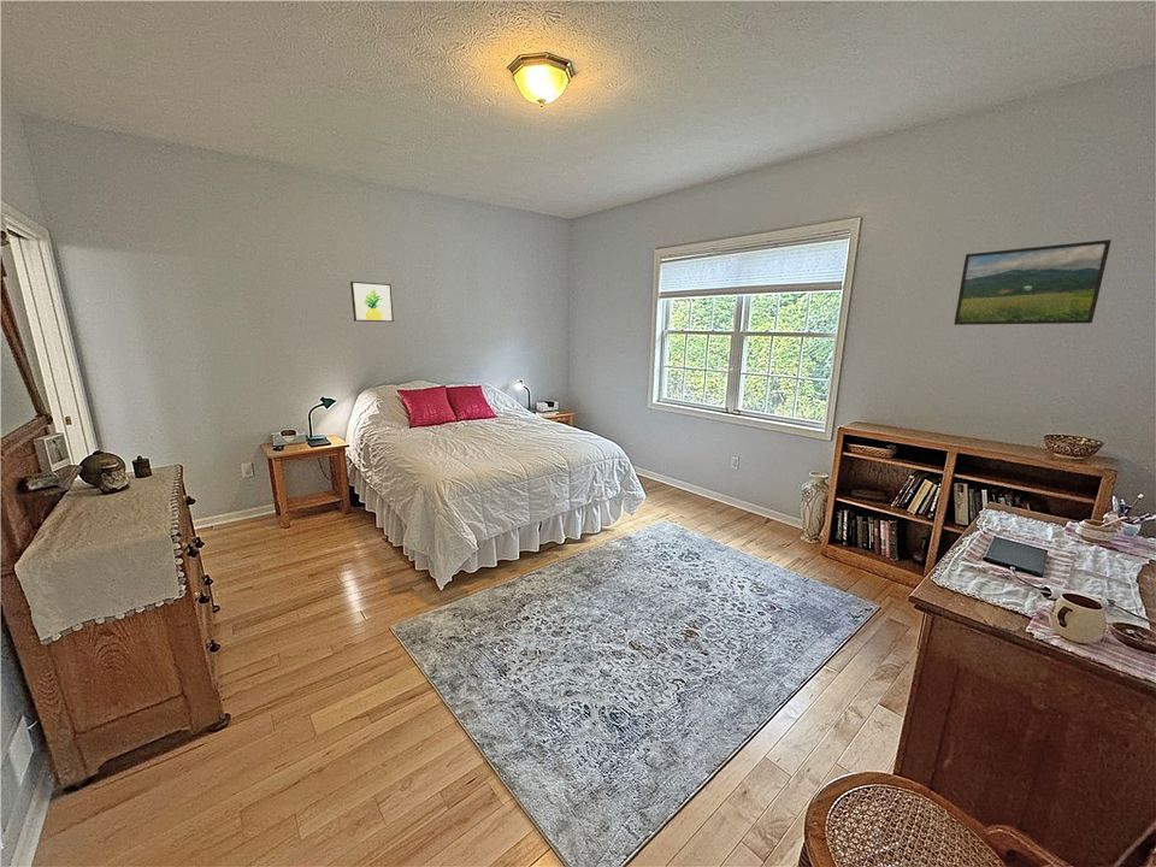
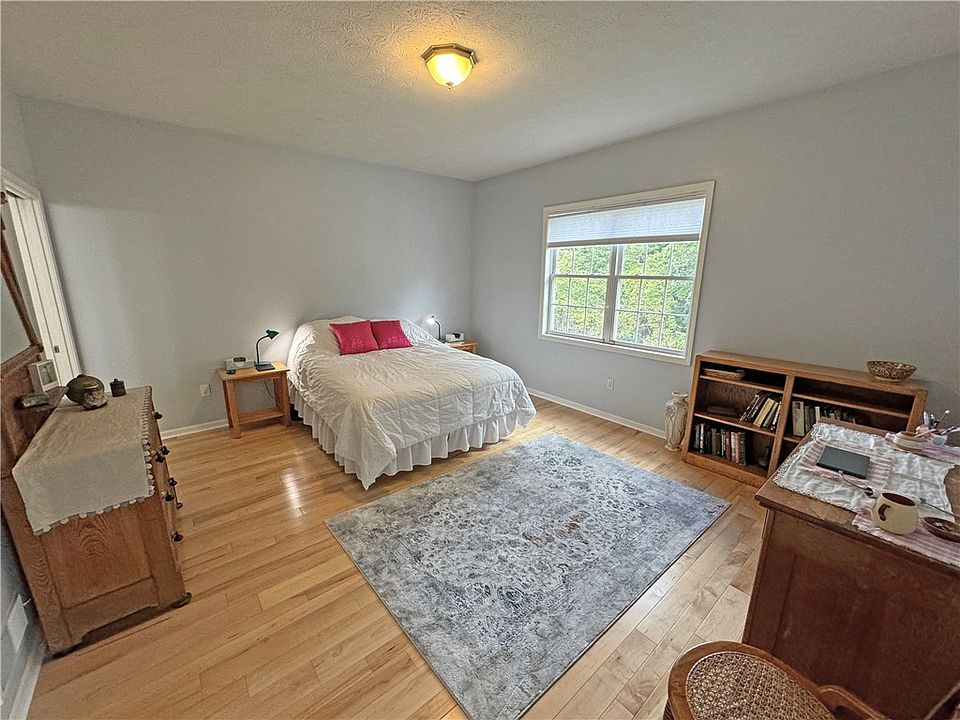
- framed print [952,238,1113,326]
- wall art [349,281,395,323]
